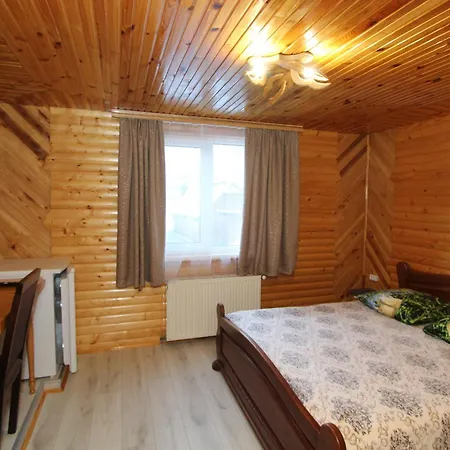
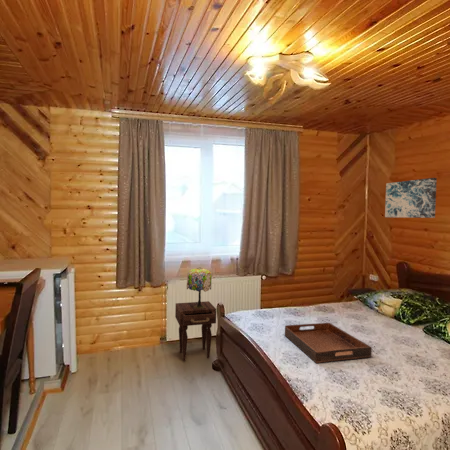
+ serving tray [284,322,373,364]
+ wall art [384,177,438,219]
+ table lamp [186,267,213,308]
+ nightstand [174,300,217,362]
